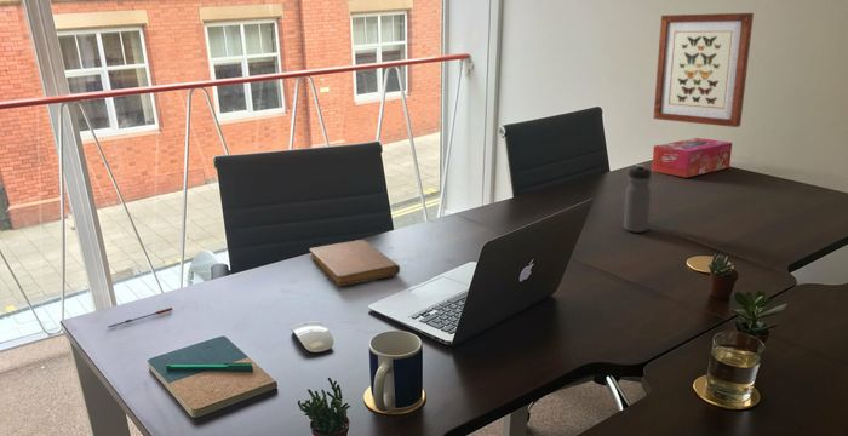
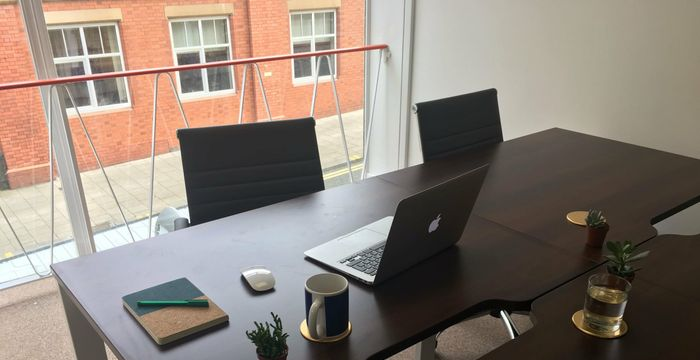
- water bottle [623,164,652,234]
- wall art [652,12,755,128]
- pen [107,306,173,329]
- tissue box [651,137,733,178]
- notebook [308,239,401,287]
